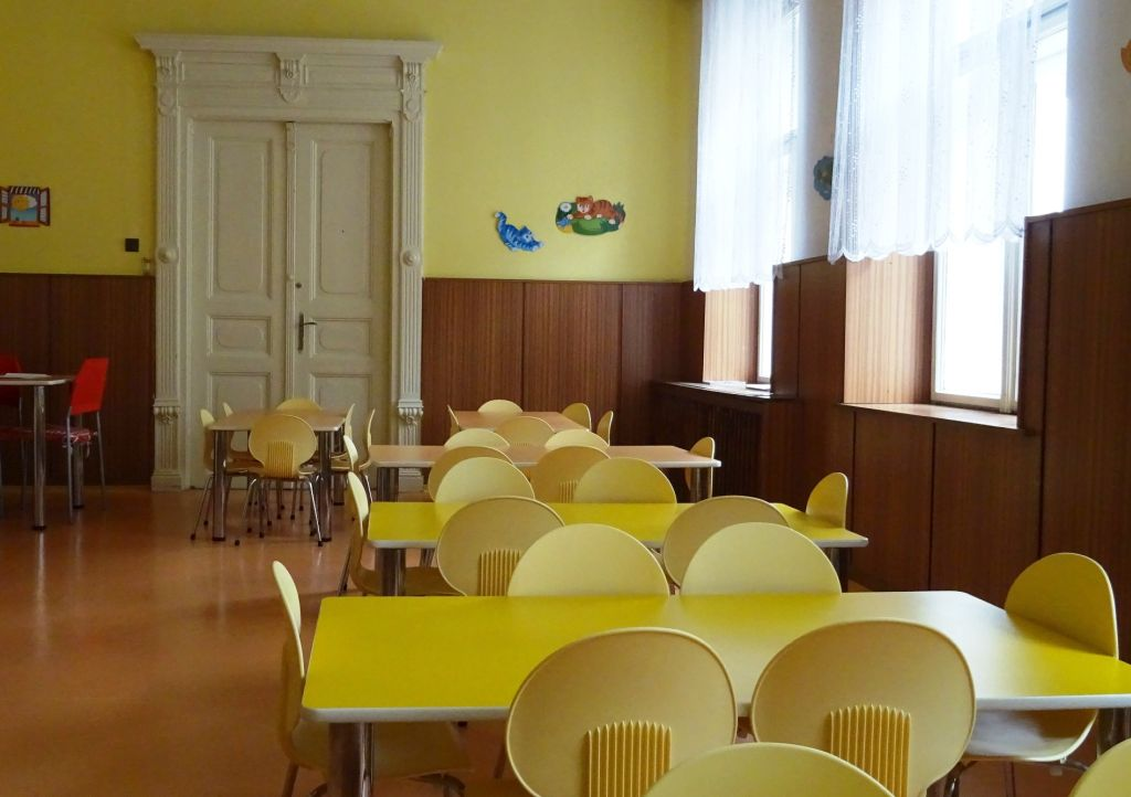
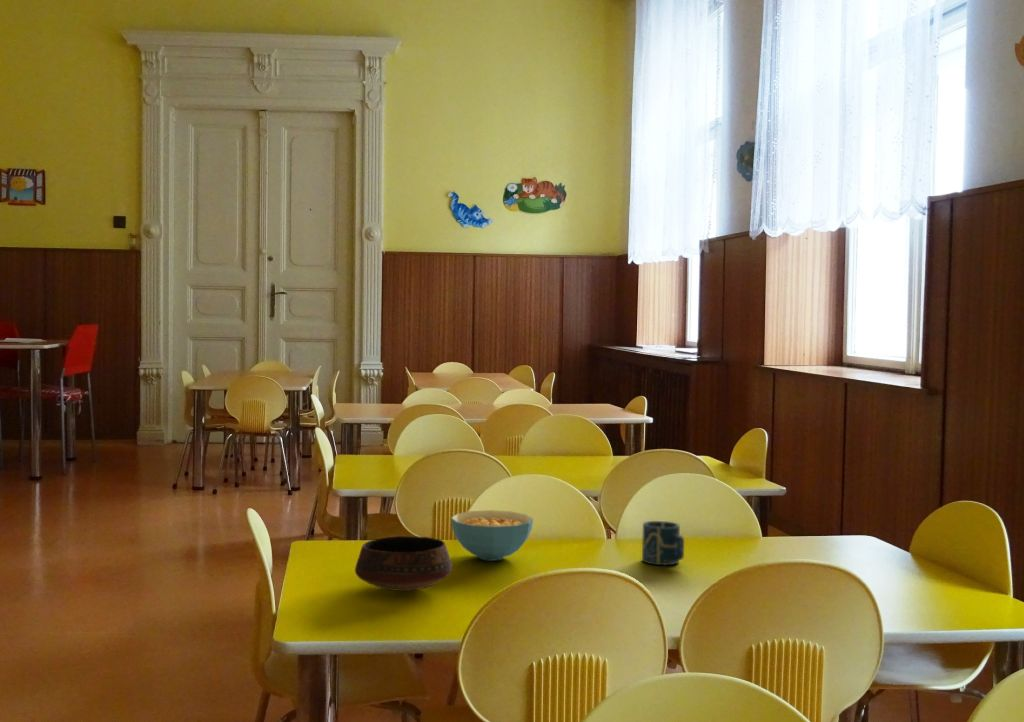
+ bowl [354,535,453,592]
+ cereal bowl [450,509,534,562]
+ cup [641,520,685,566]
